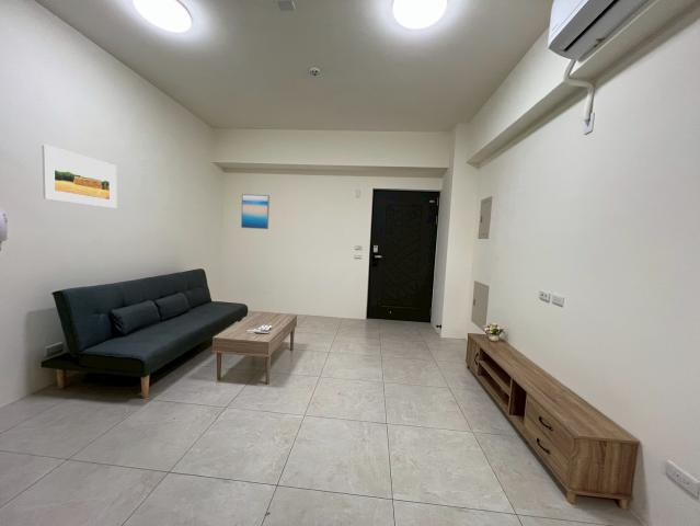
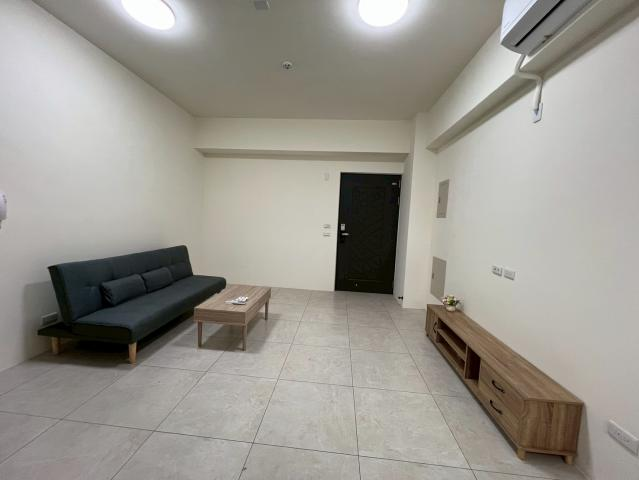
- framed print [41,144,117,209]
- wall art [240,193,271,230]
